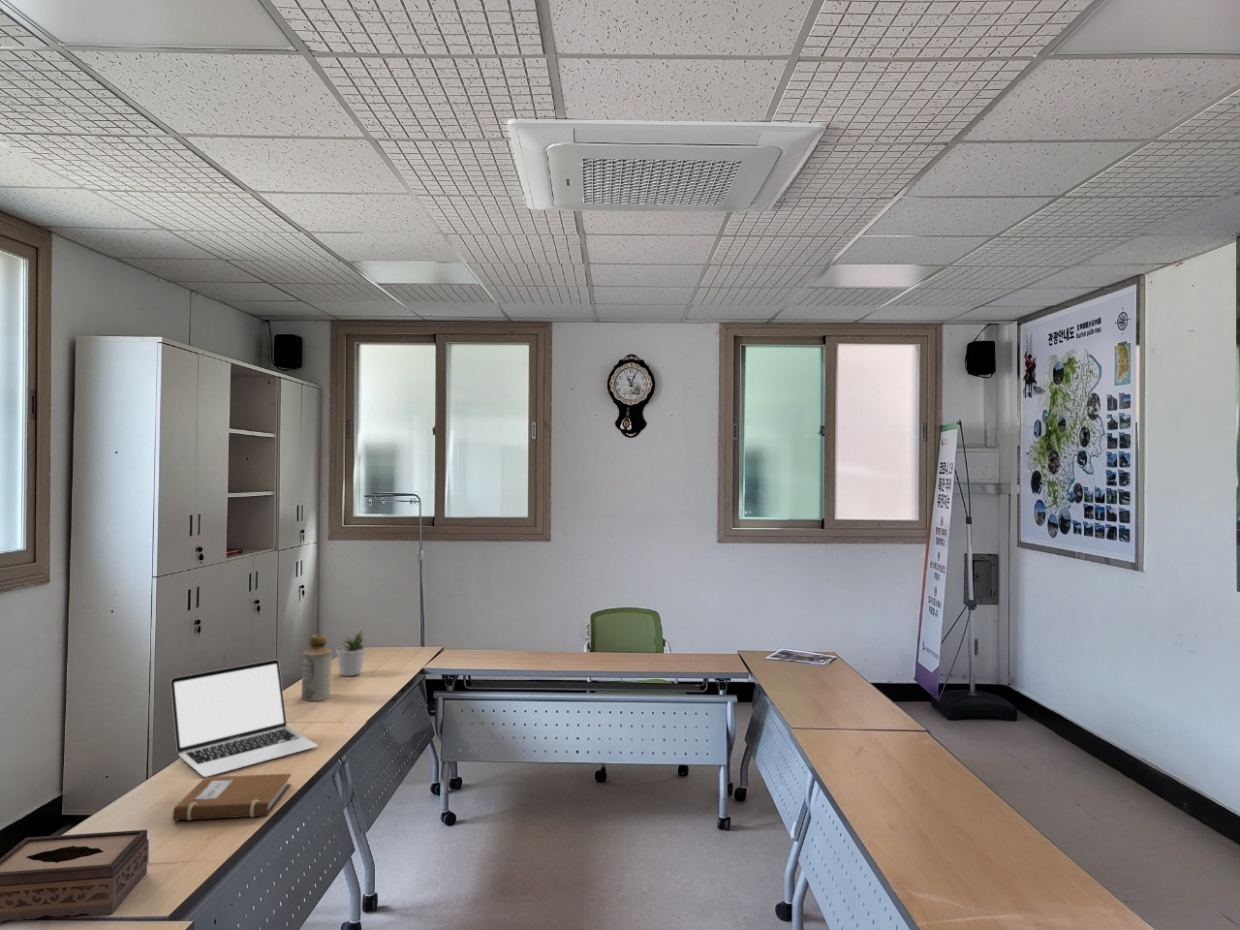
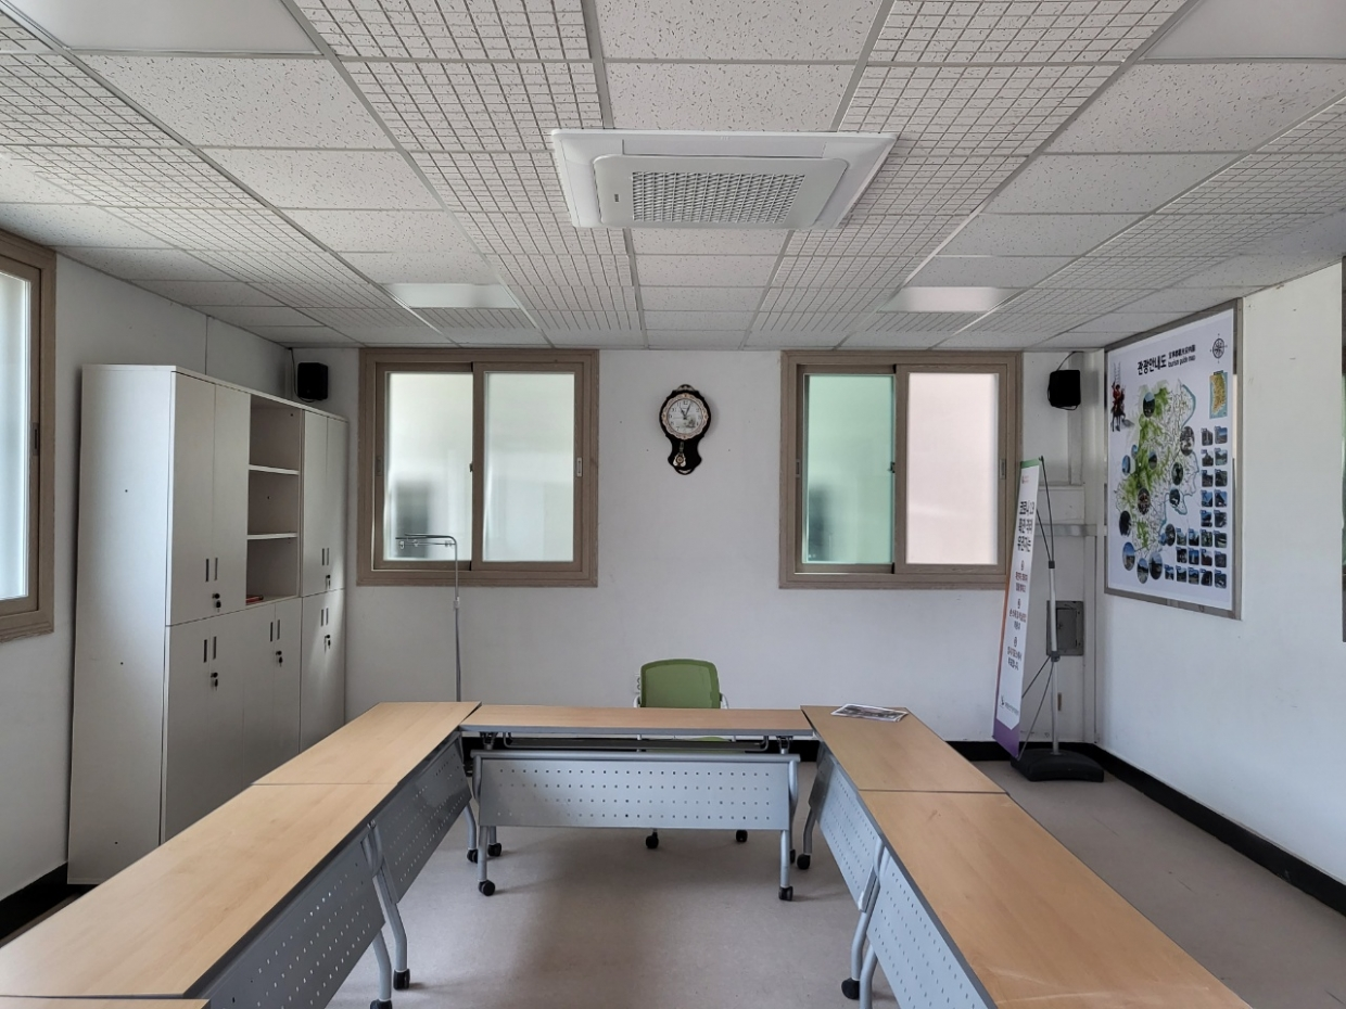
- tissue box [0,829,150,925]
- potted plant [335,630,369,677]
- notebook [171,773,292,821]
- laptop [170,659,318,778]
- bottle [300,634,333,702]
